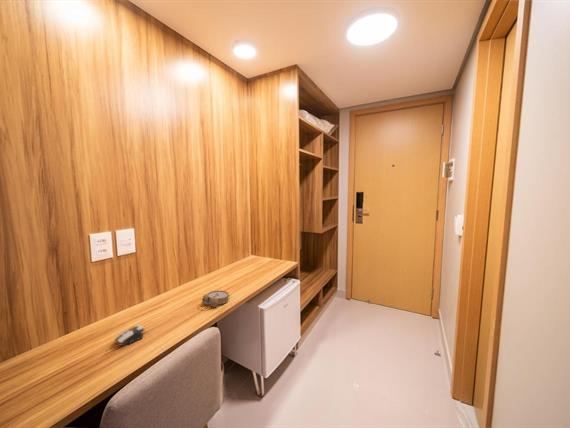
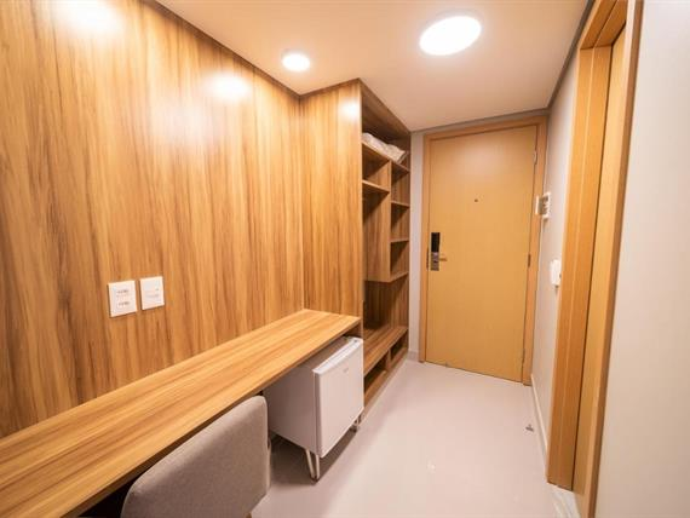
- computer mouse [105,325,145,353]
- alarm clock [201,290,231,308]
